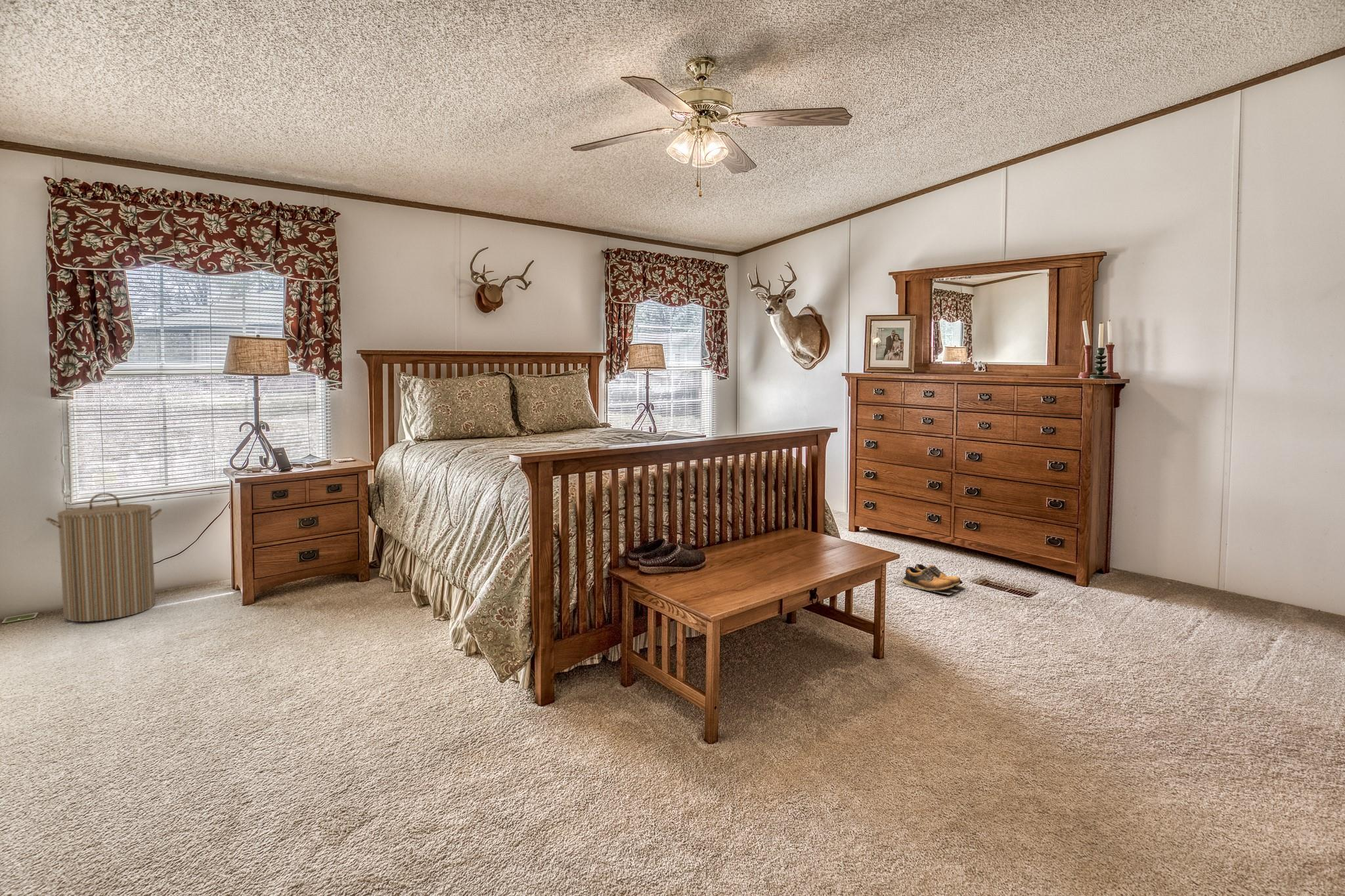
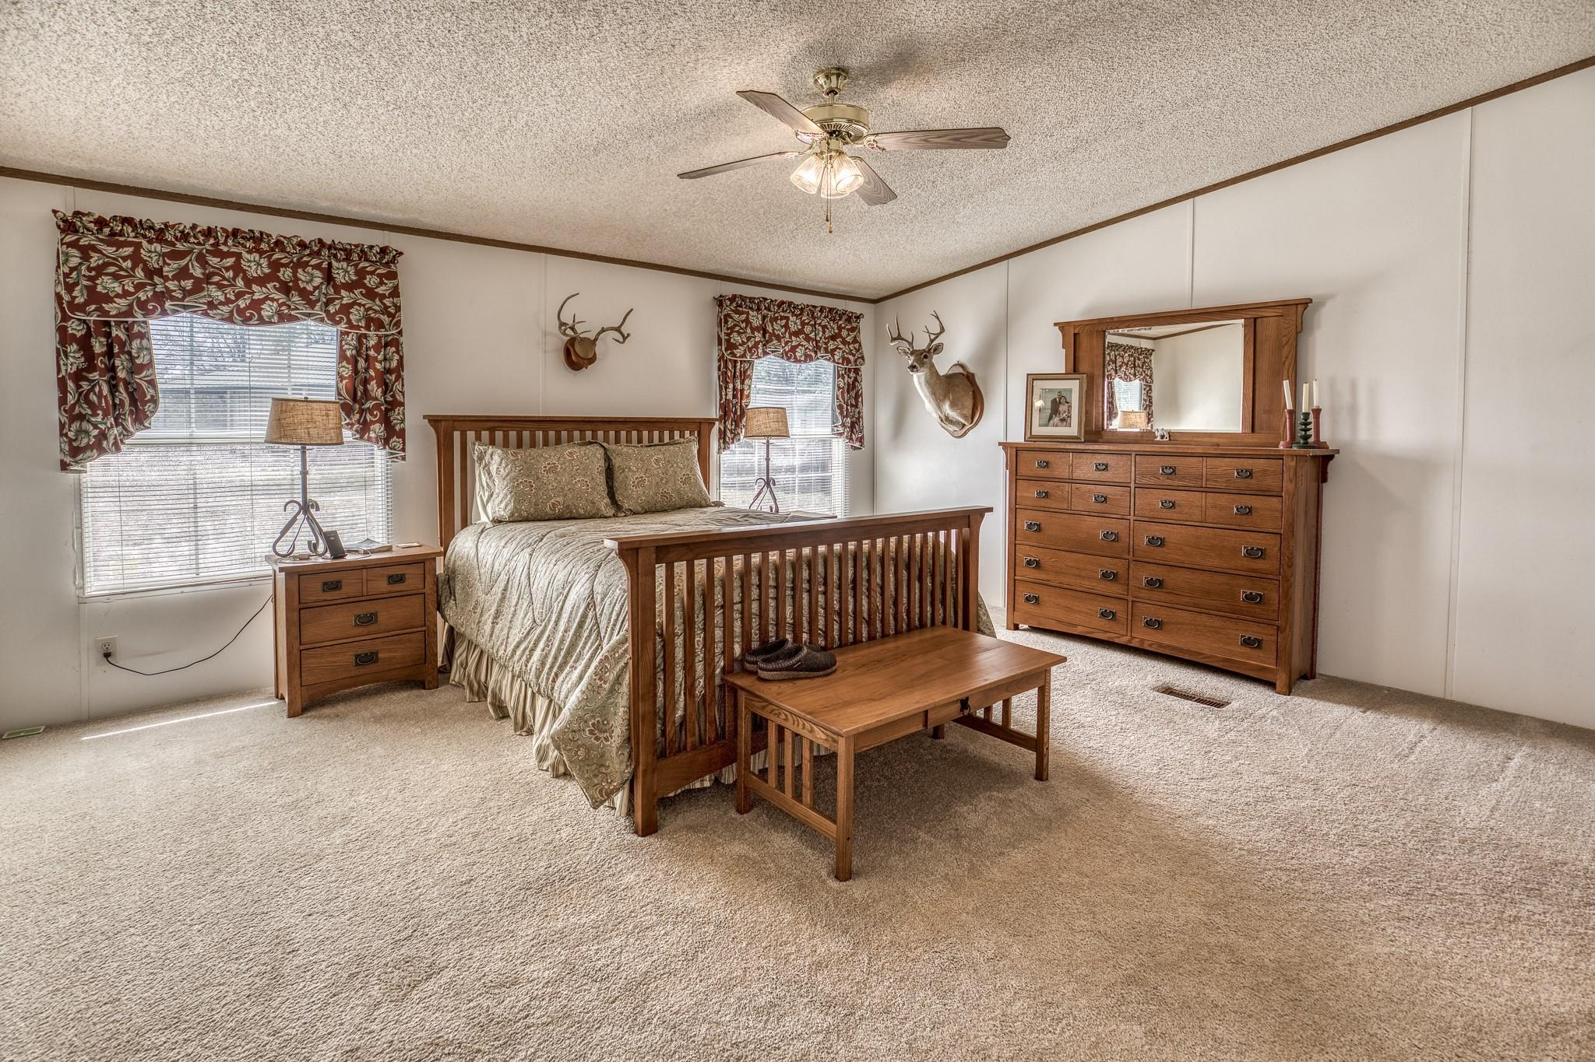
- laundry hamper [45,492,163,622]
- shoes [897,563,967,595]
